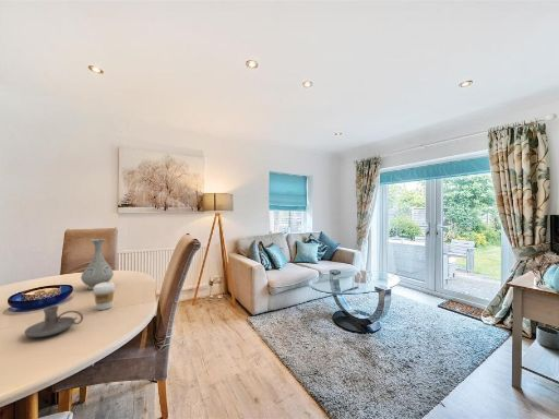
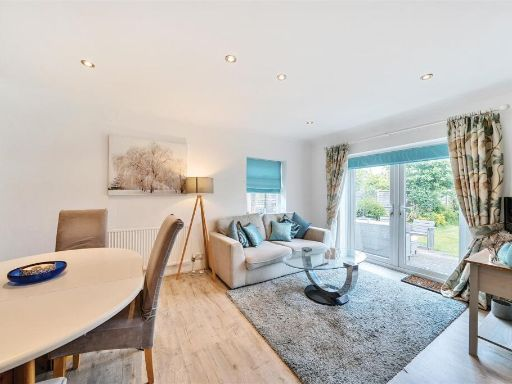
- coffee cup [93,282,116,311]
- candle holder [24,304,84,338]
- vase [80,238,115,290]
